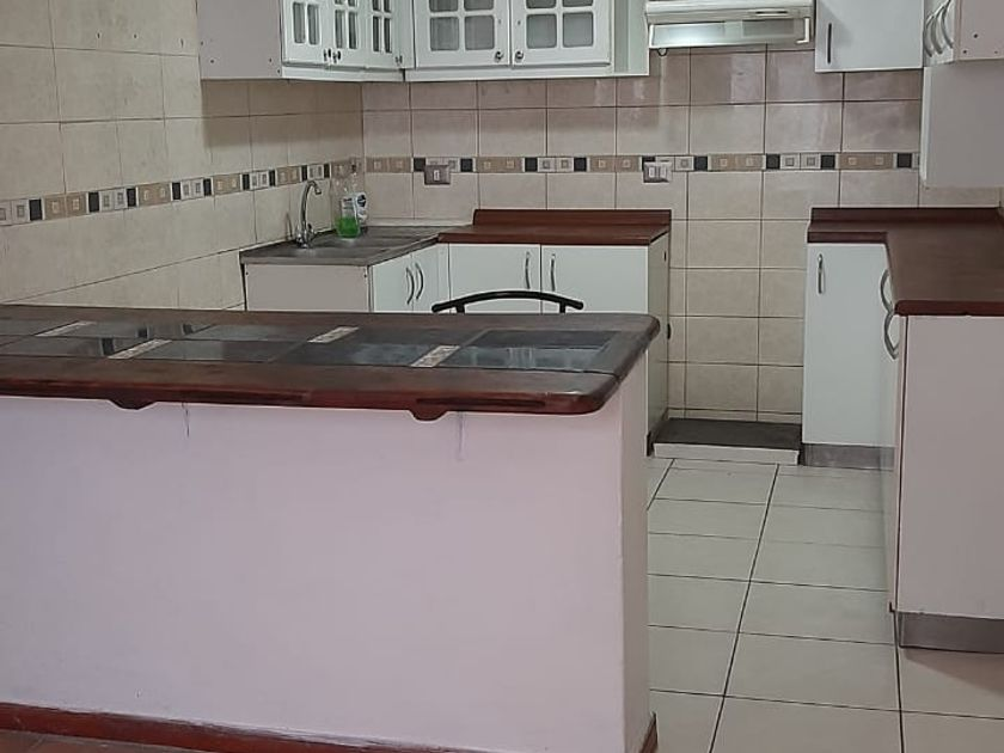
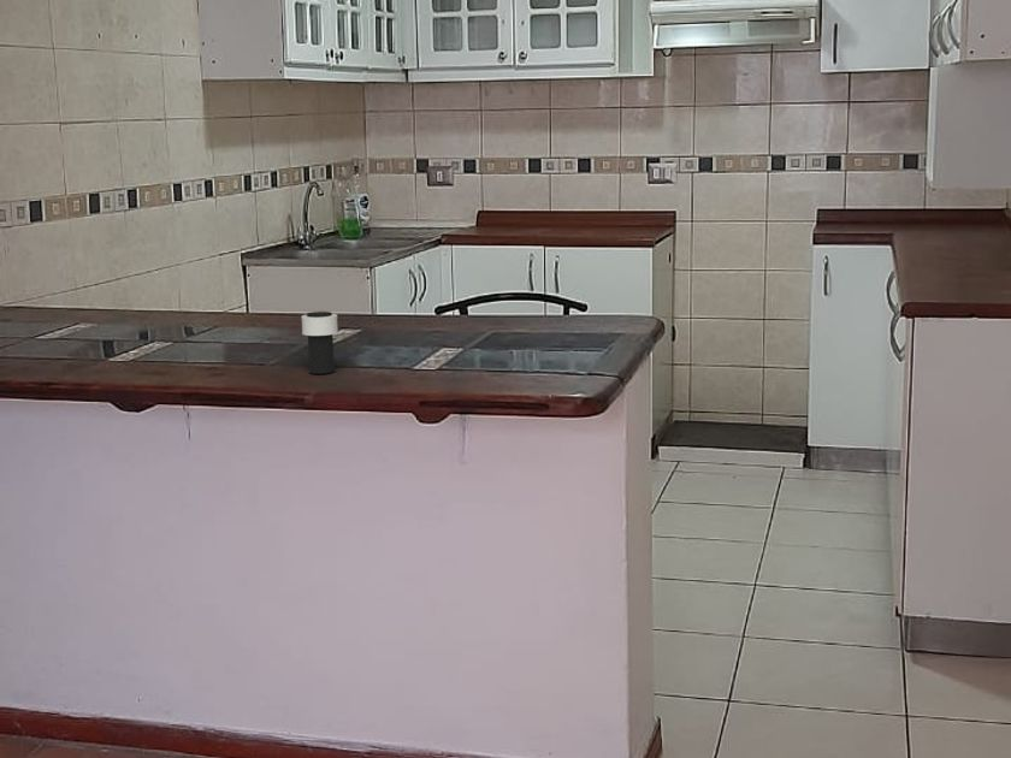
+ cup [300,310,339,375]
